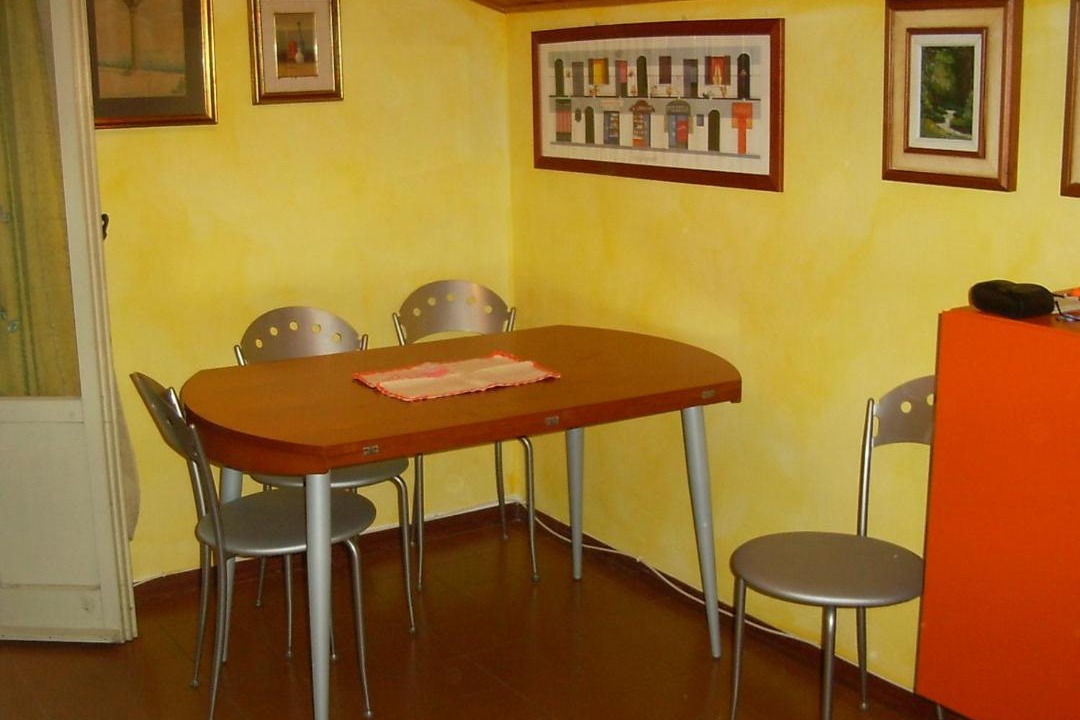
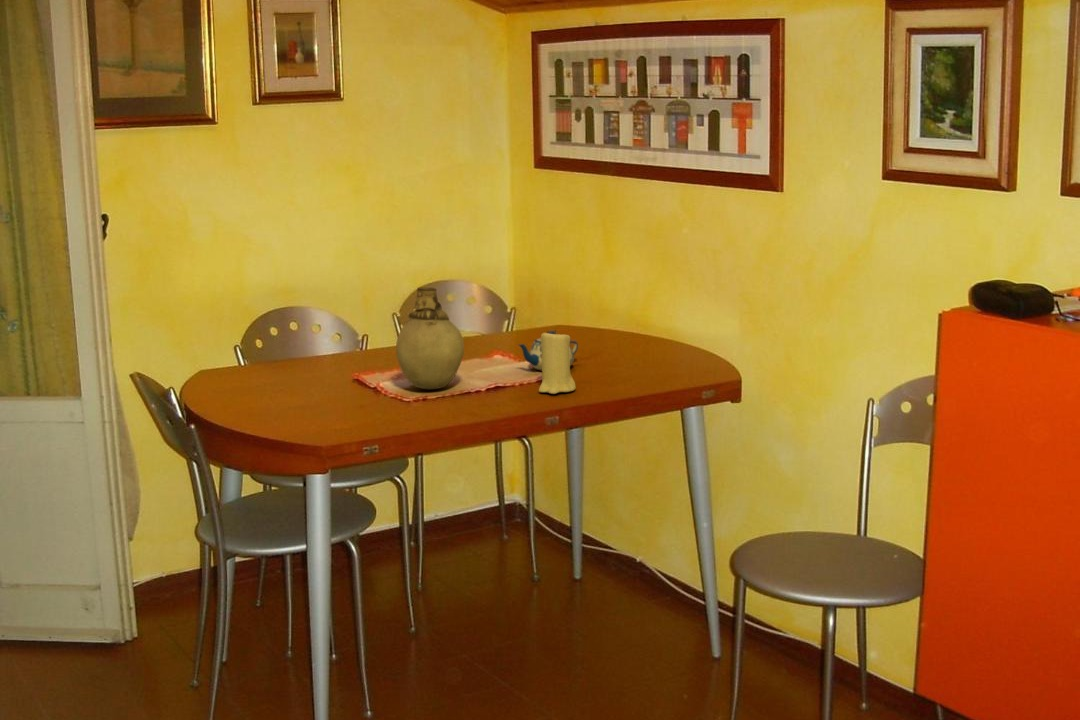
+ candle [538,328,577,395]
+ vase [395,286,465,390]
+ teapot [517,330,579,371]
